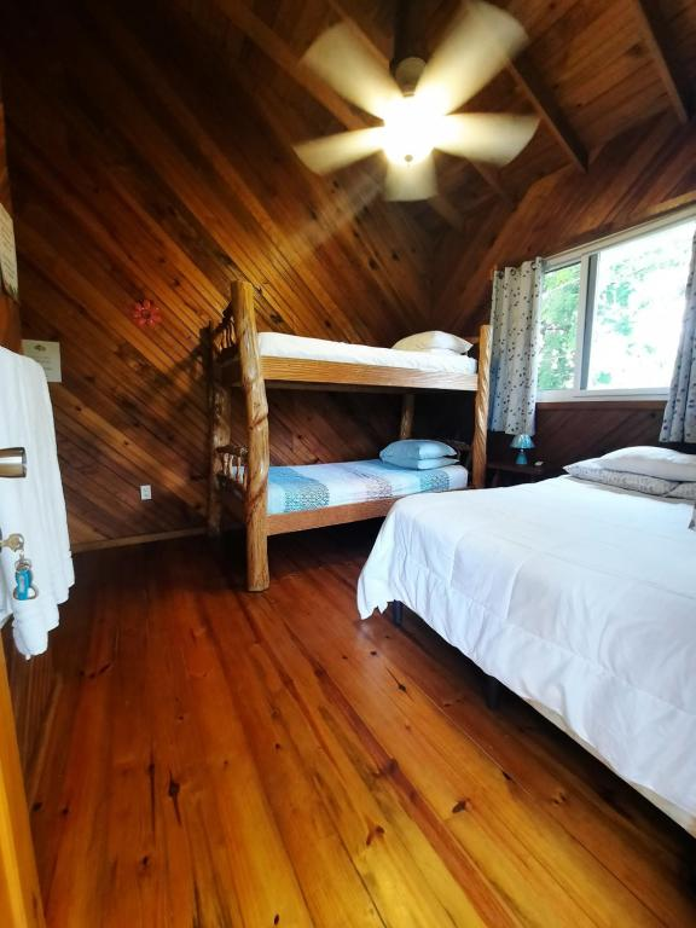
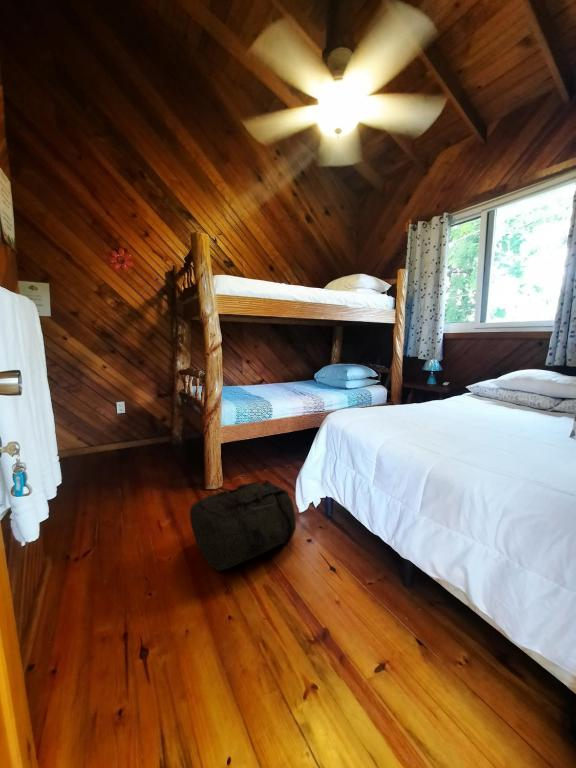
+ backpack [189,479,297,572]
